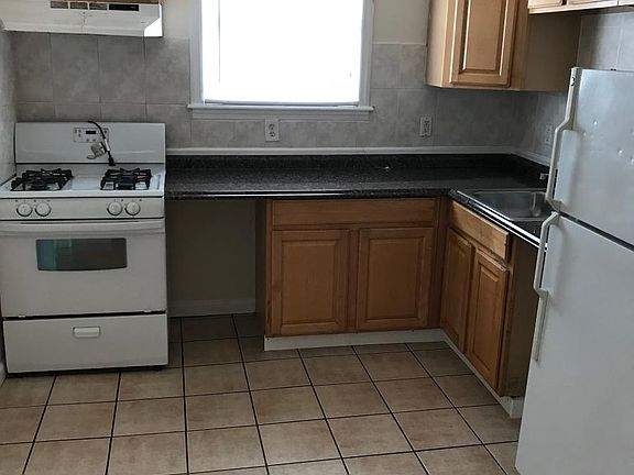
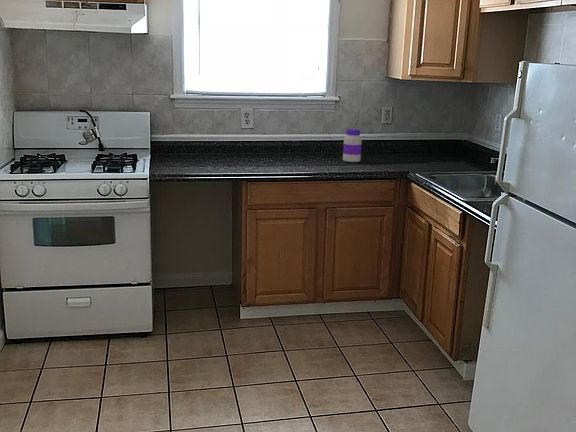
+ jar [342,128,363,163]
